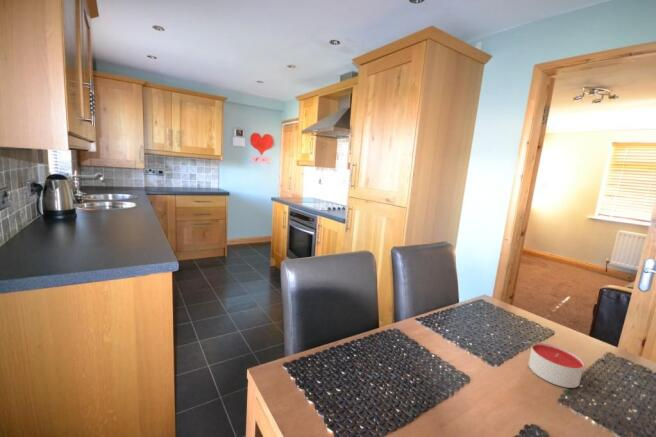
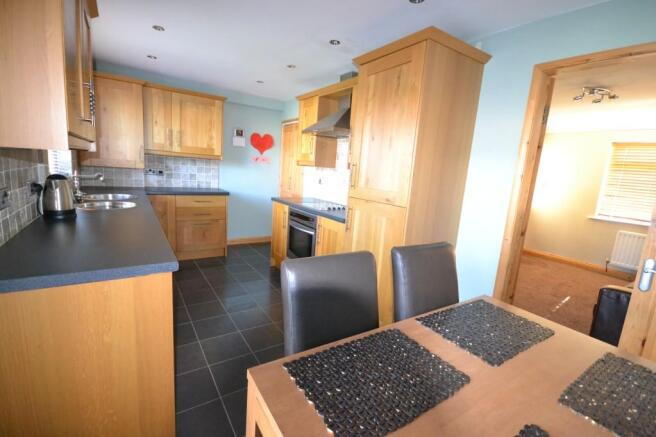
- candle [528,342,585,389]
